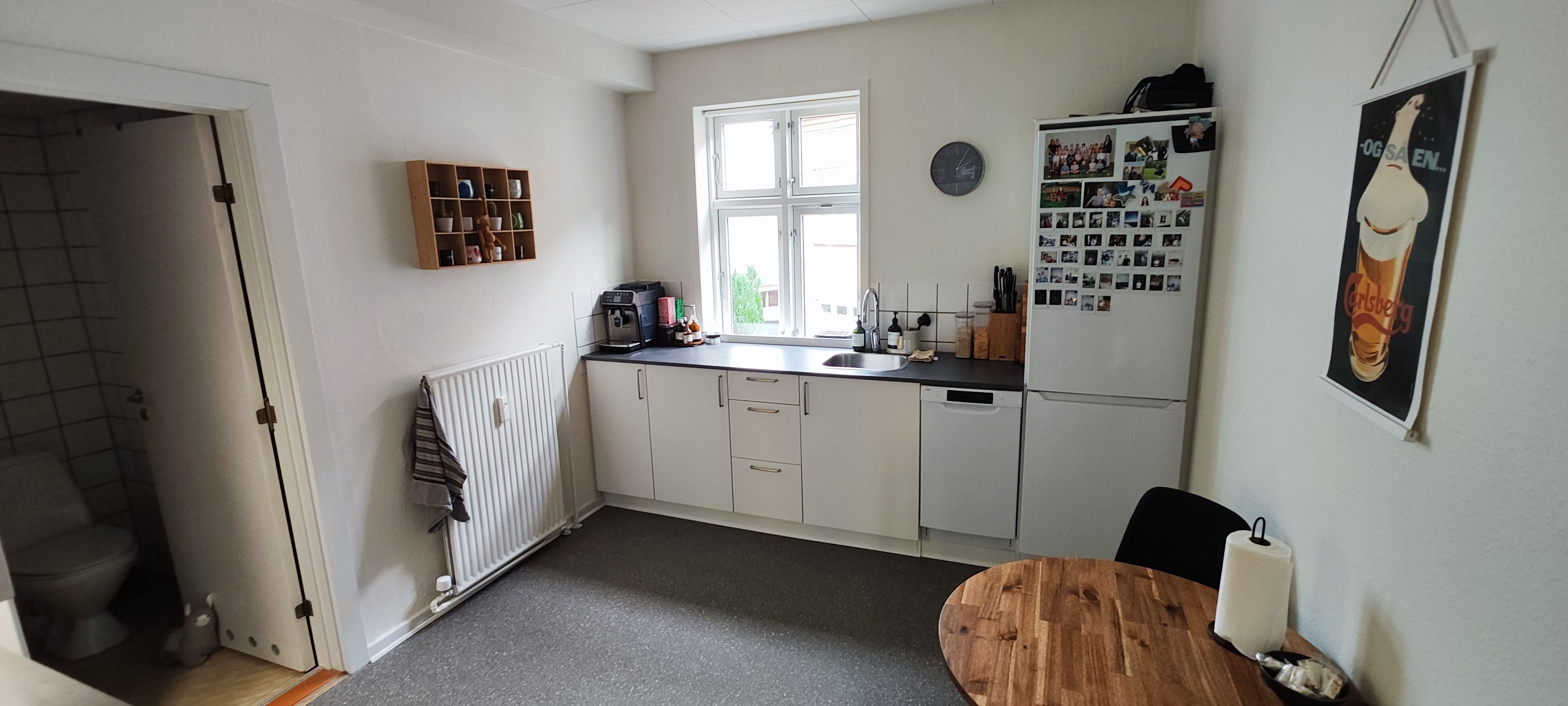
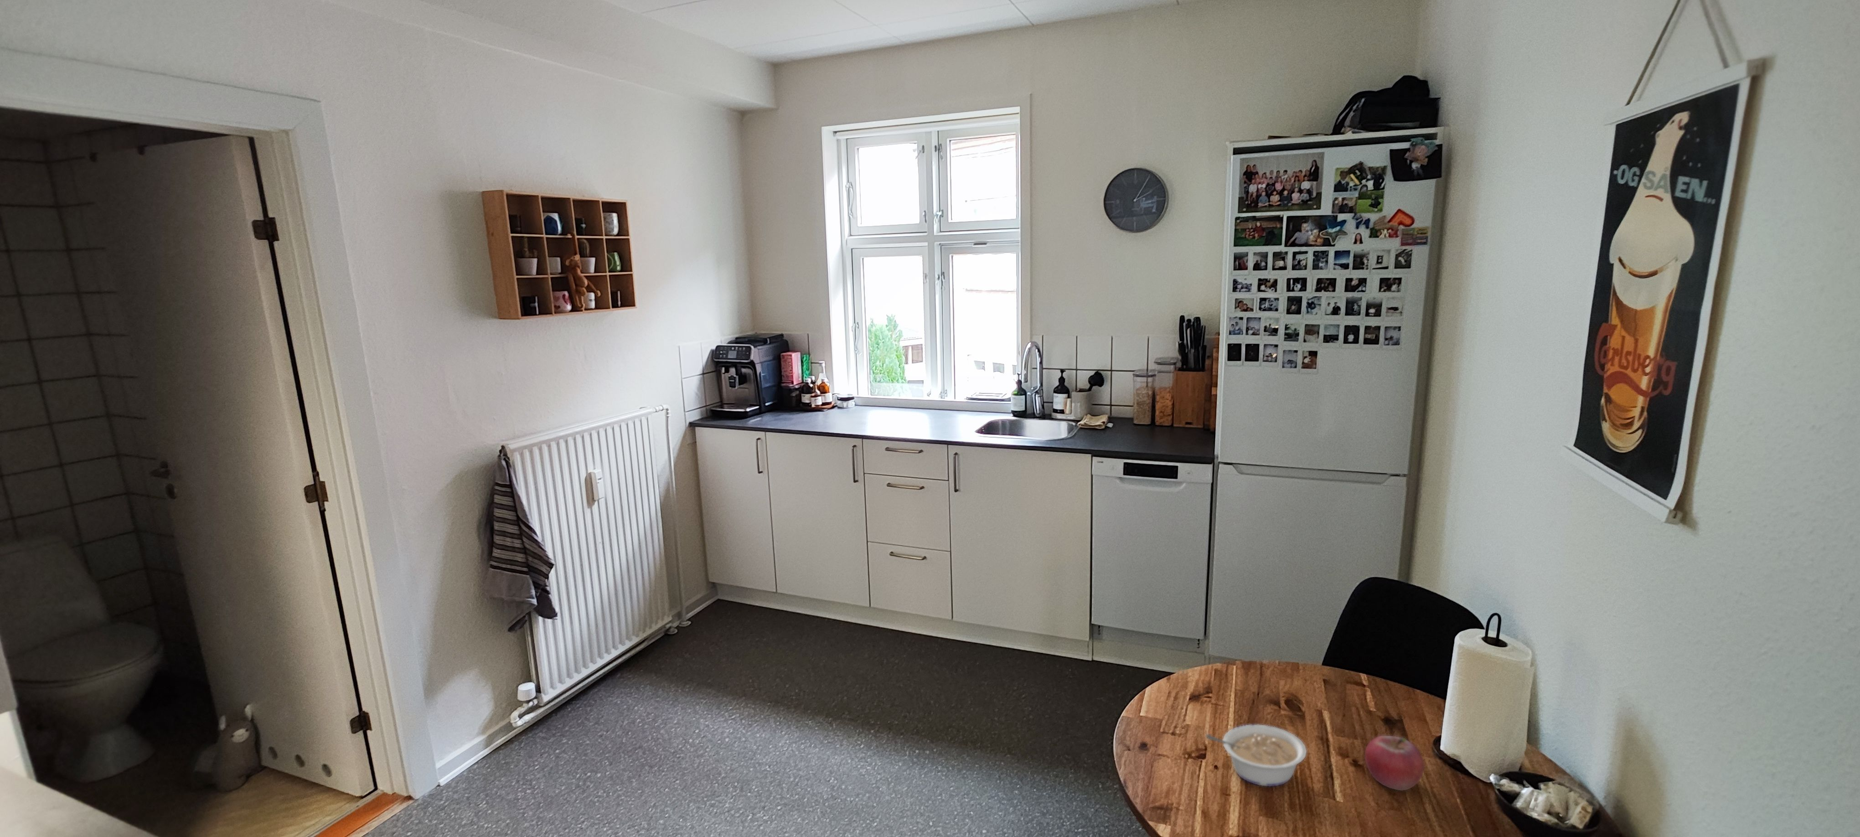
+ fruit [1364,735,1425,791]
+ legume [1205,724,1307,787]
